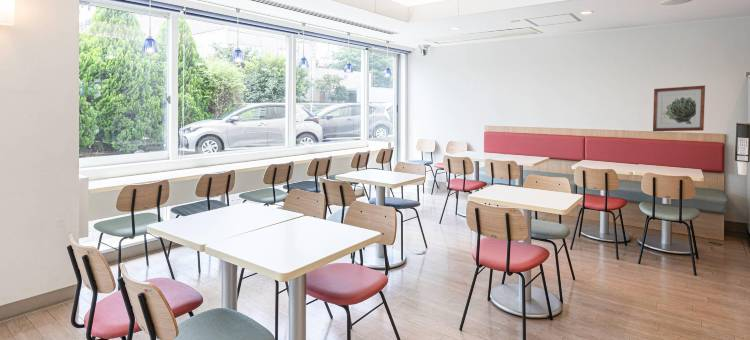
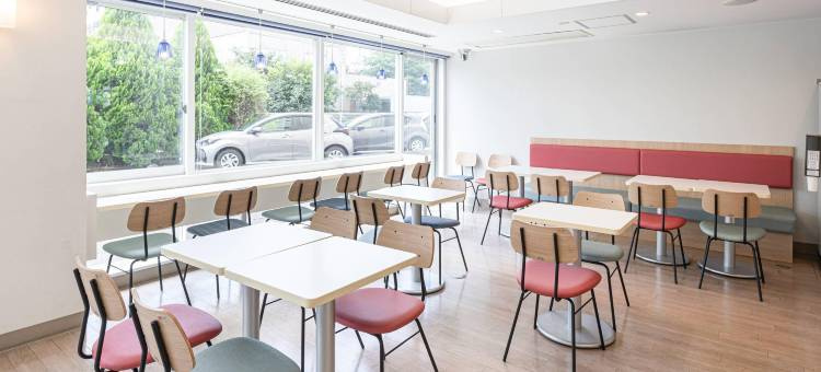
- wall art [652,84,706,132]
